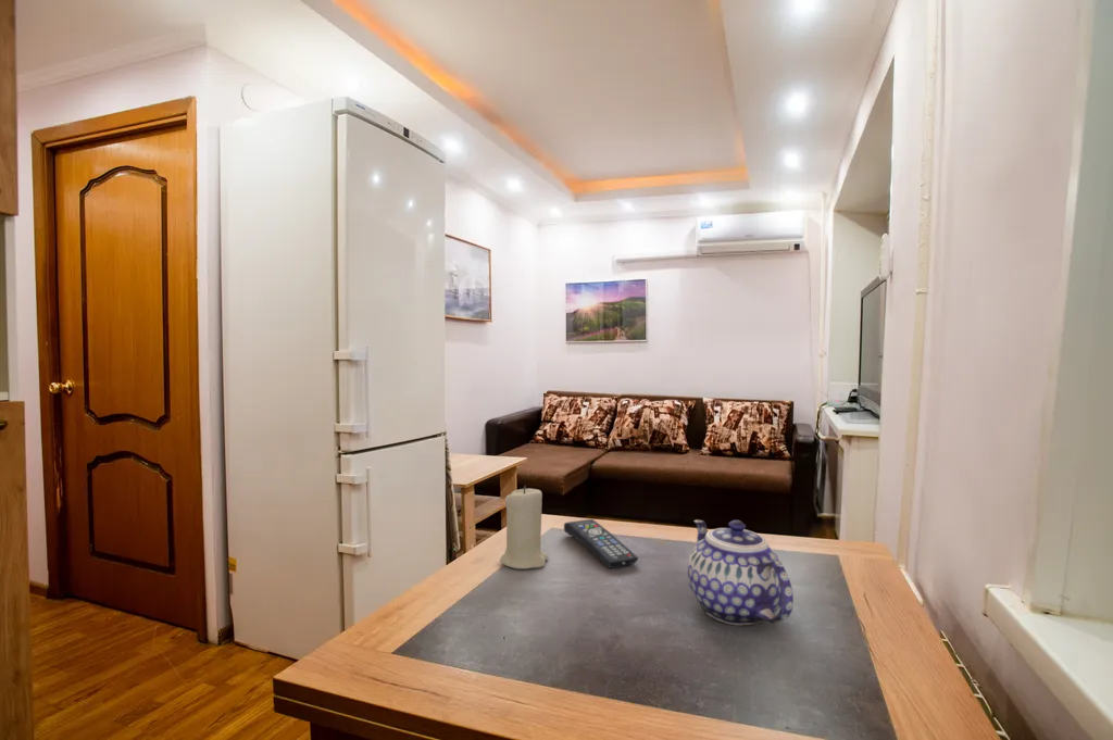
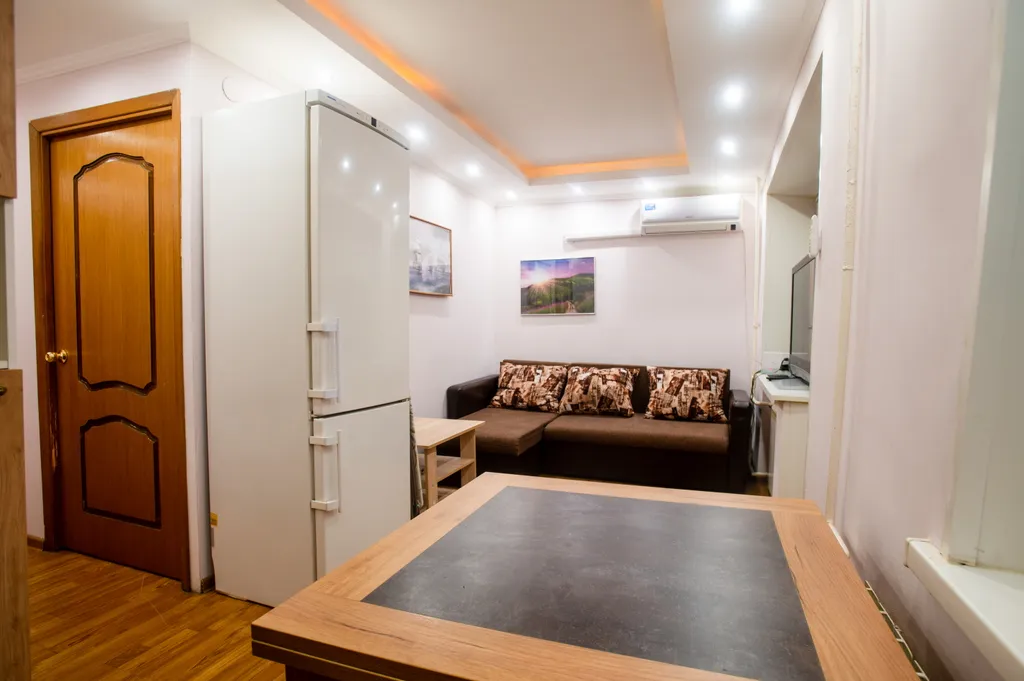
- teapot [687,518,795,627]
- remote control [563,518,639,569]
- candle [499,485,549,570]
